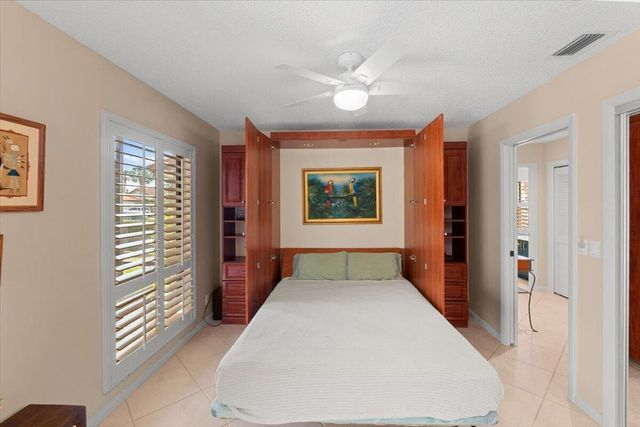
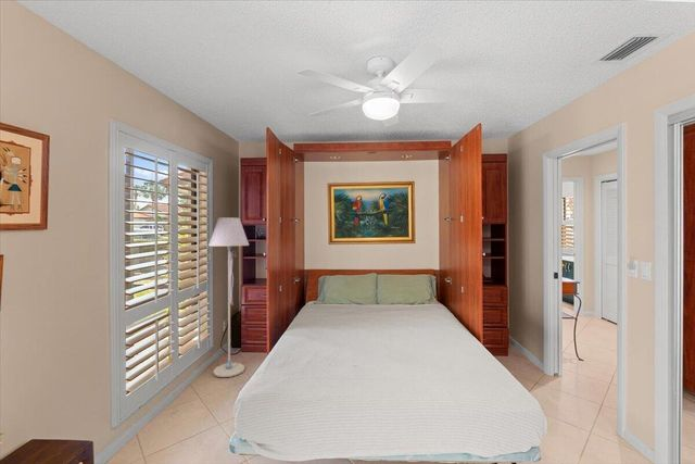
+ floor lamp [207,216,250,378]
